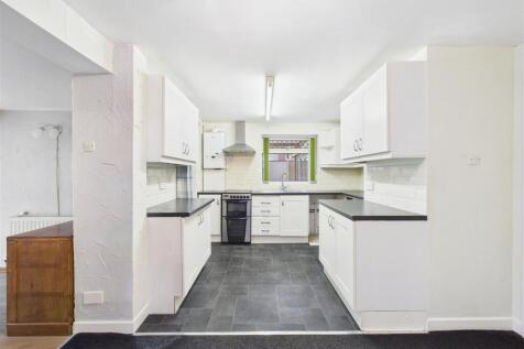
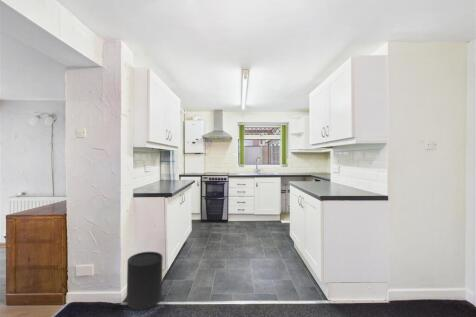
+ trash can [126,251,164,311]
